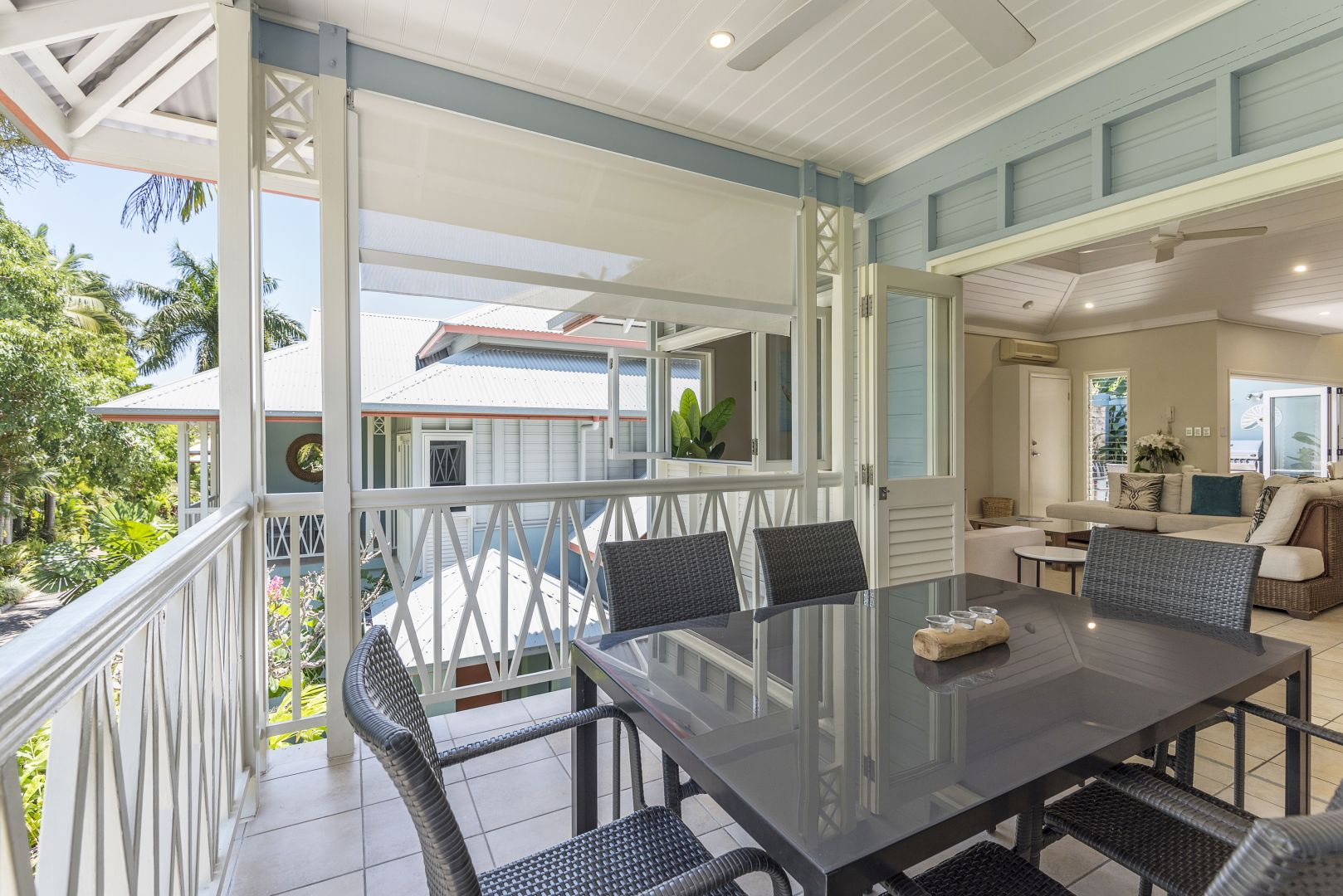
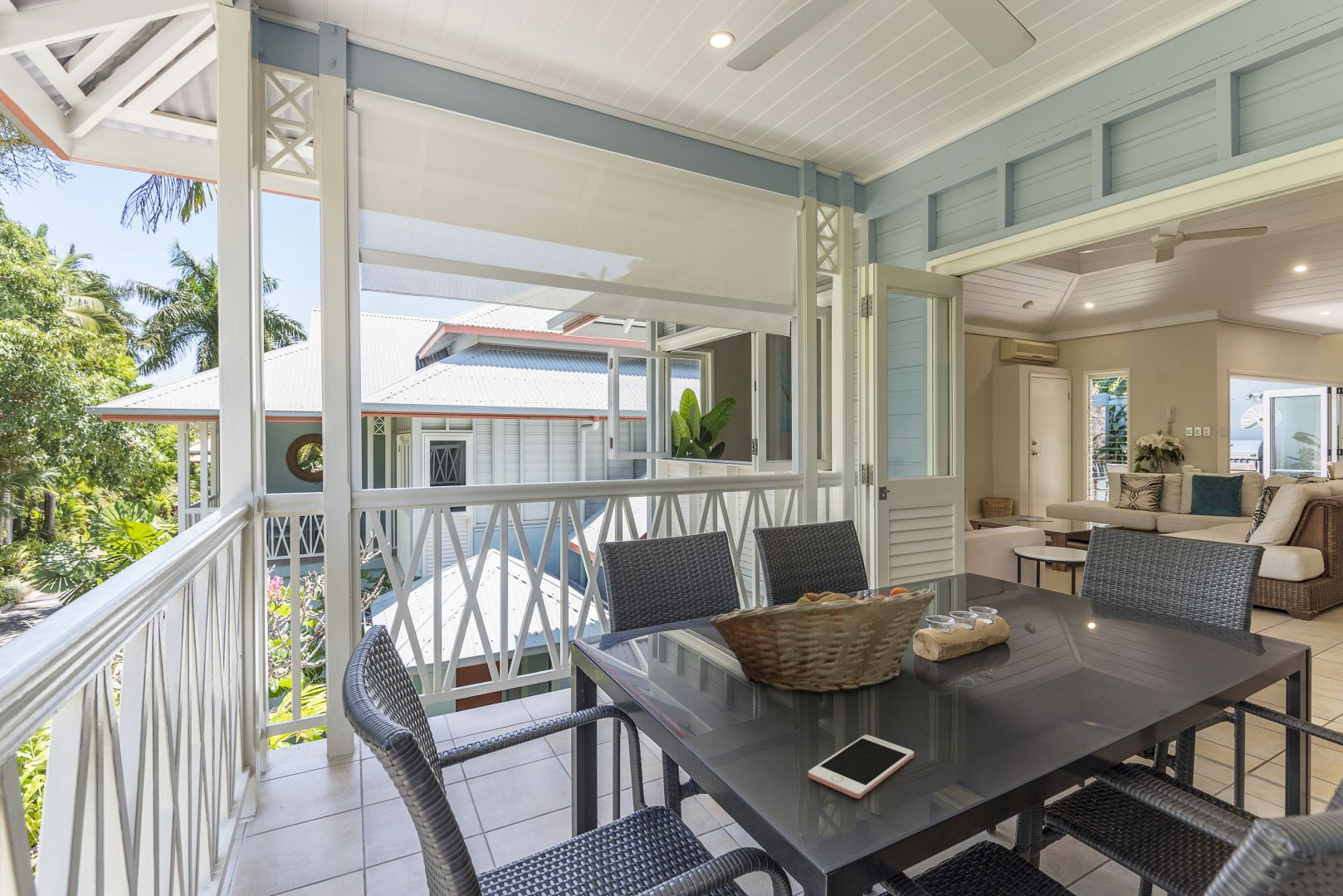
+ fruit basket [709,584,937,694]
+ cell phone [808,734,915,799]
